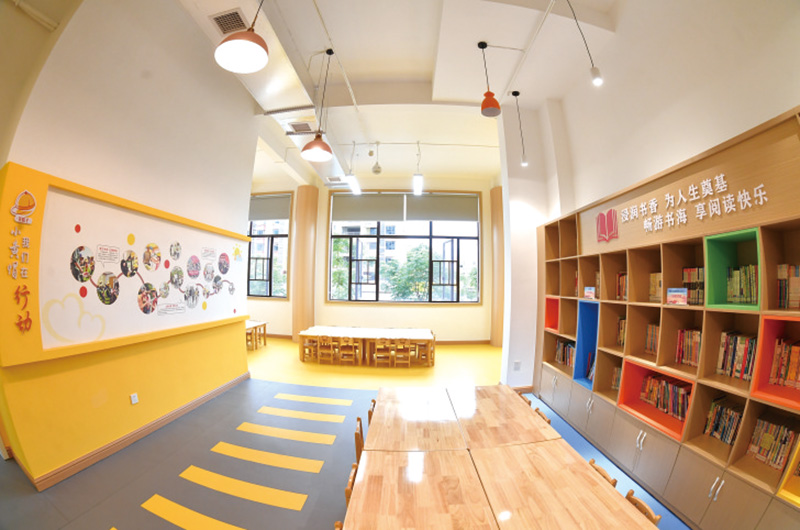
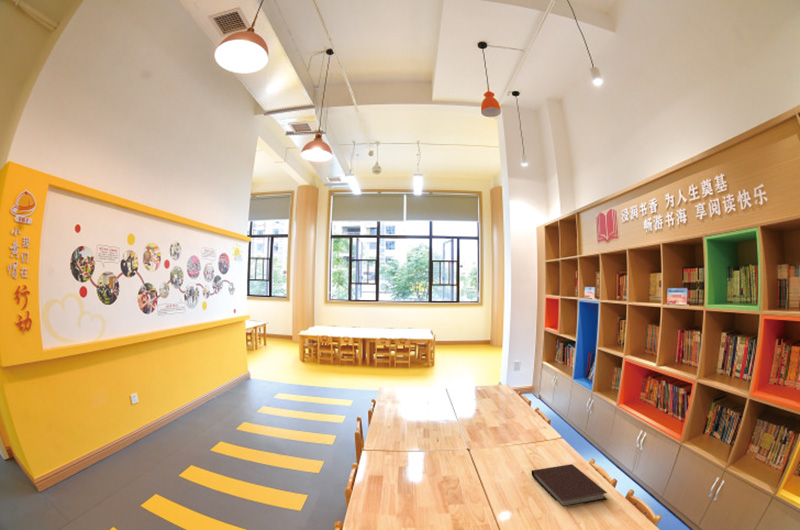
+ notebook [531,463,608,508]
